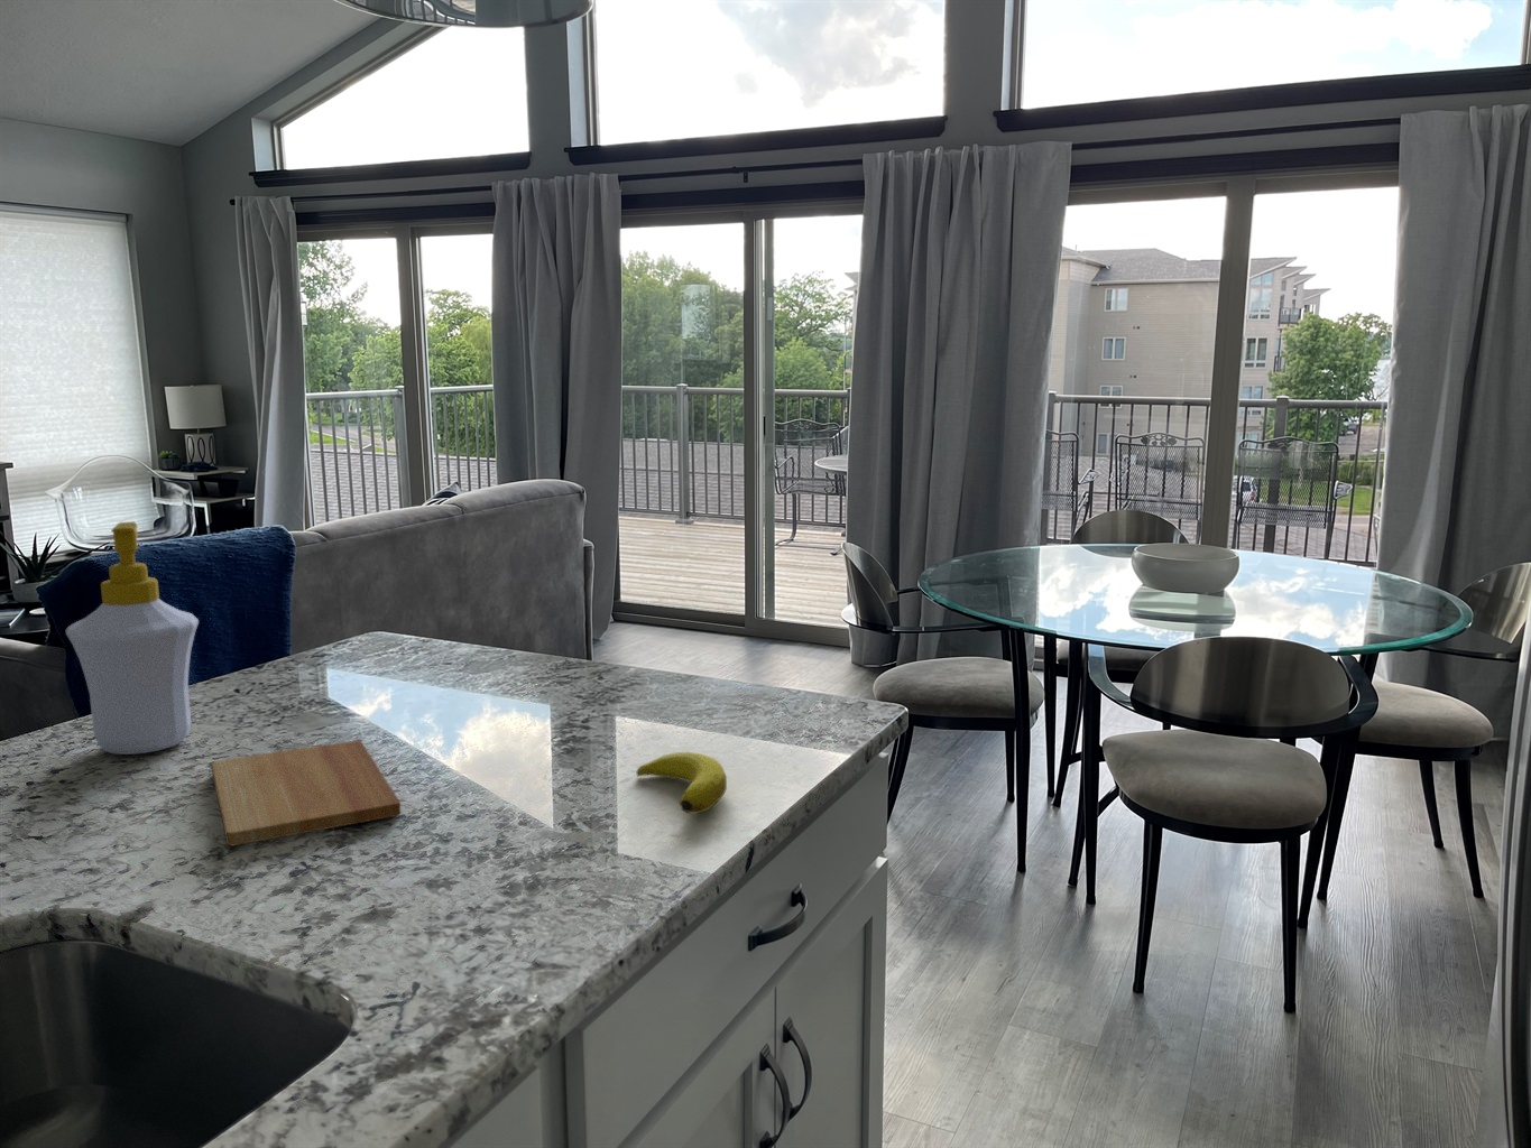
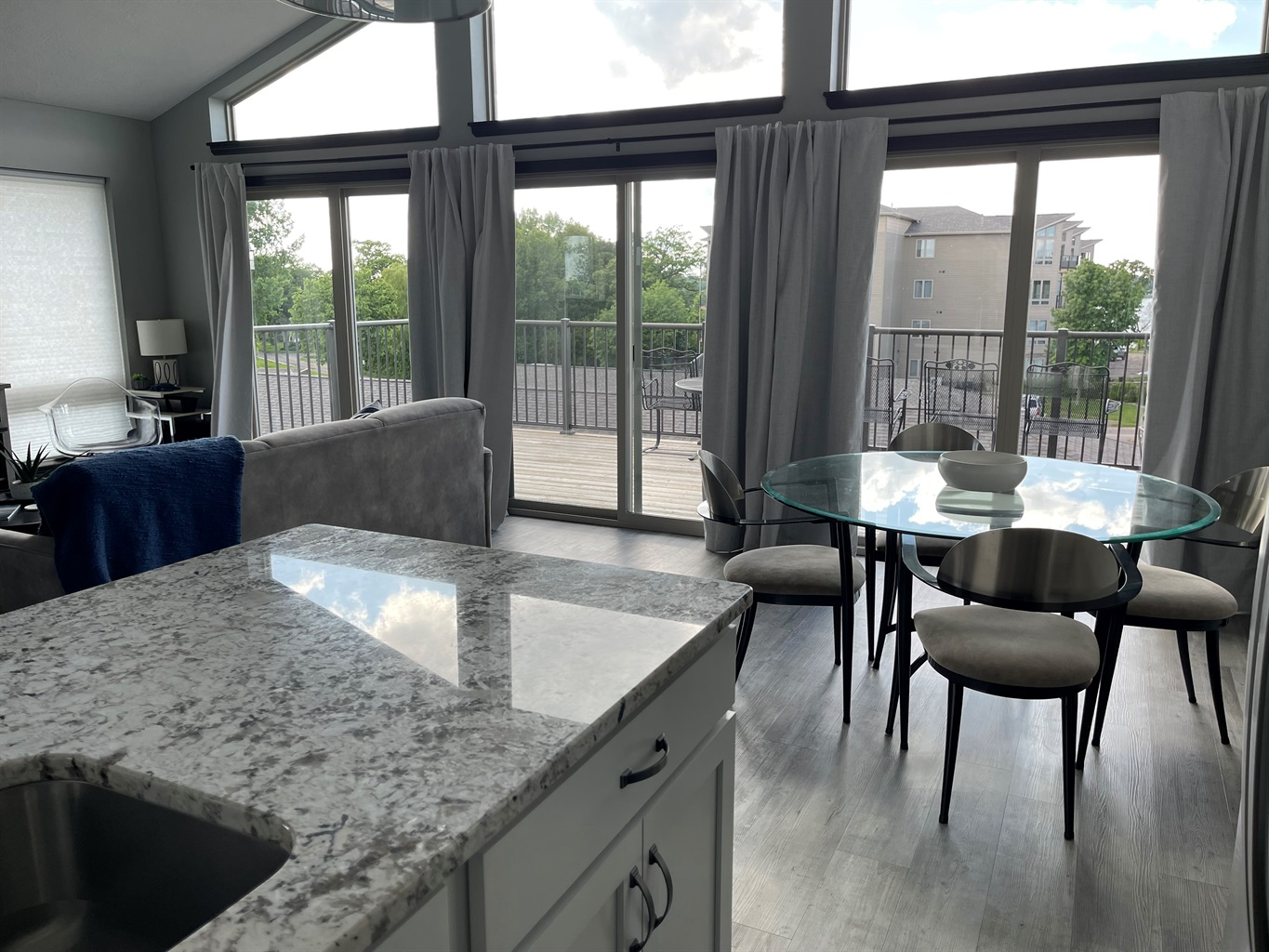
- banana [636,751,727,815]
- cutting board [211,739,402,848]
- soap bottle [65,520,199,756]
